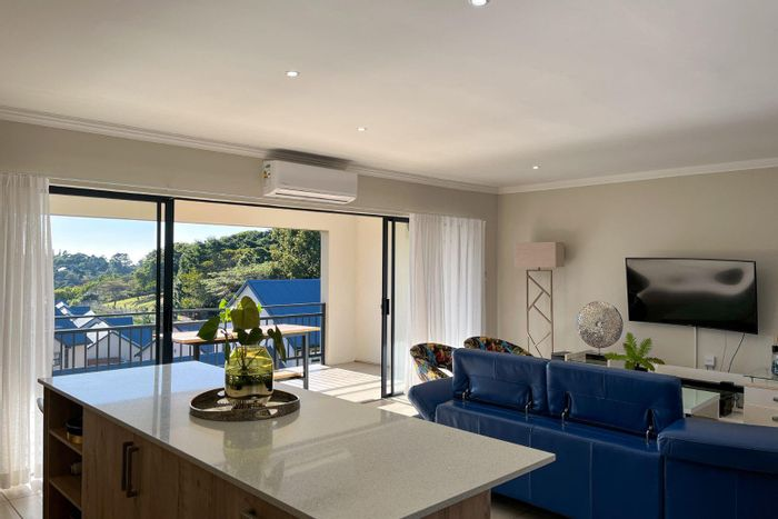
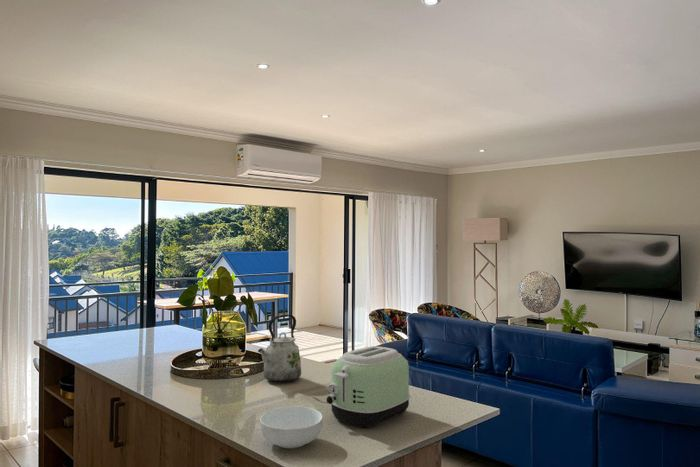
+ cereal bowl [259,405,324,449]
+ toaster [326,345,411,429]
+ kettle [257,314,302,383]
